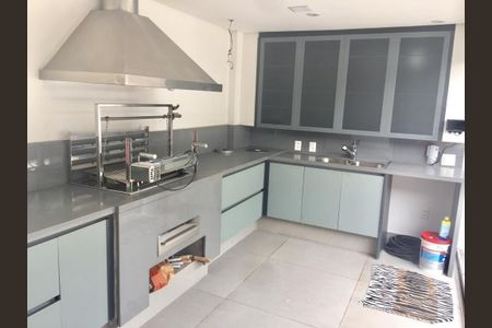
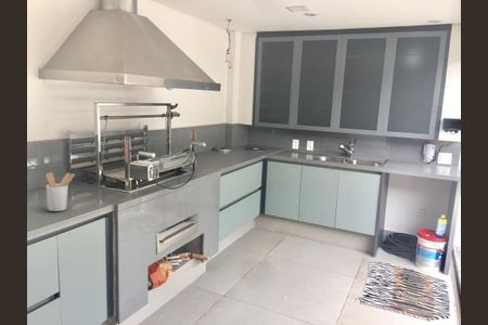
+ utensil holder [44,171,76,212]
